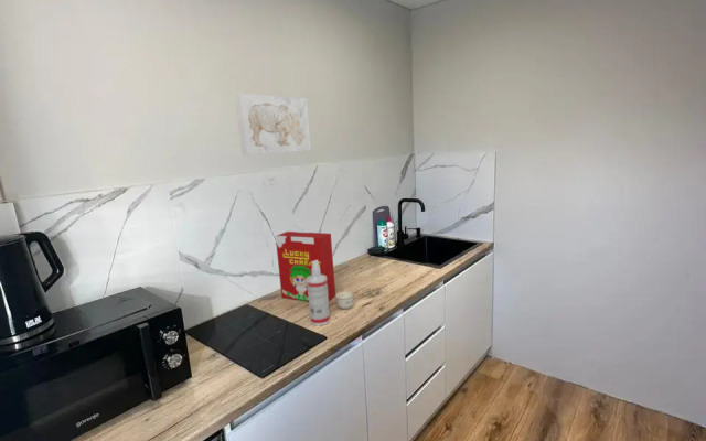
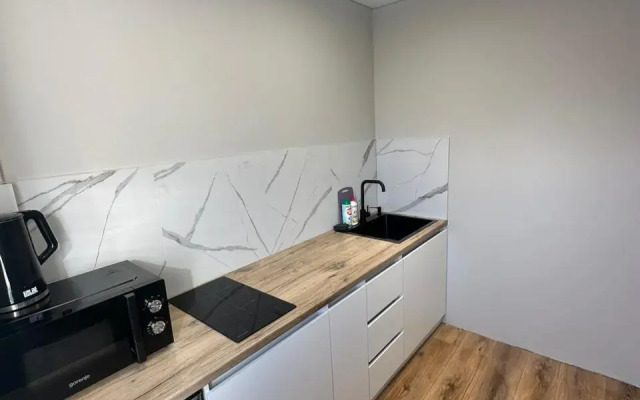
- wall art [234,93,312,157]
- cup [334,290,355,311]
- cereal box [275,230,336,302]
- spray bottle [307,260,331,326]
